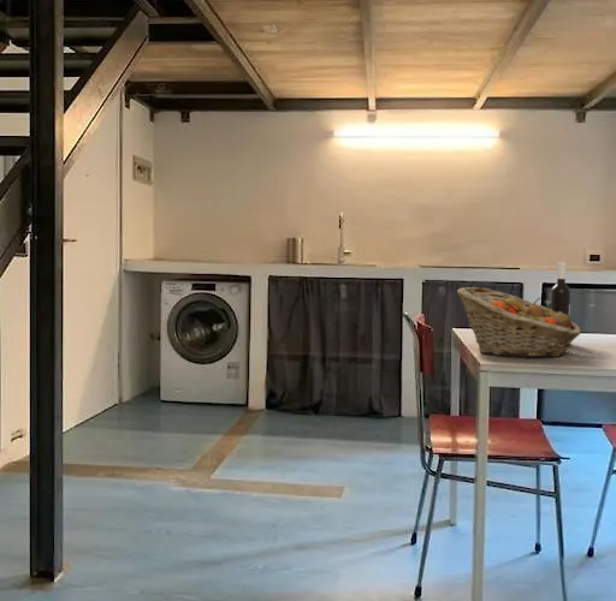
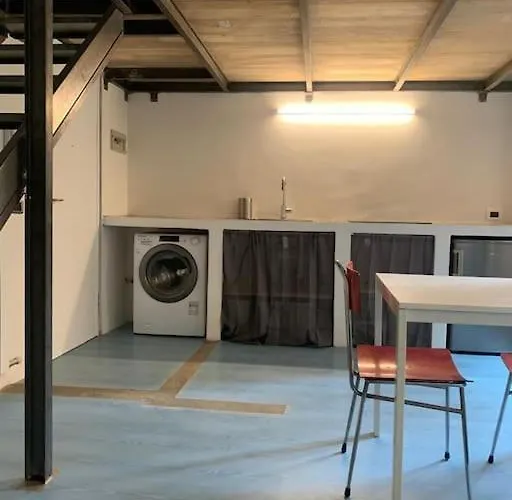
- fruit basket [456,286,582,358]
- wine bottle [550,261,571,319]
